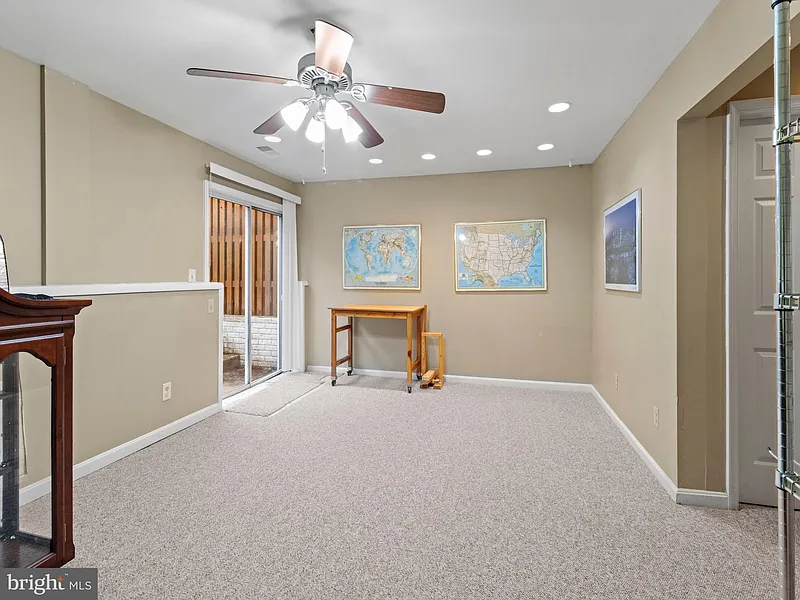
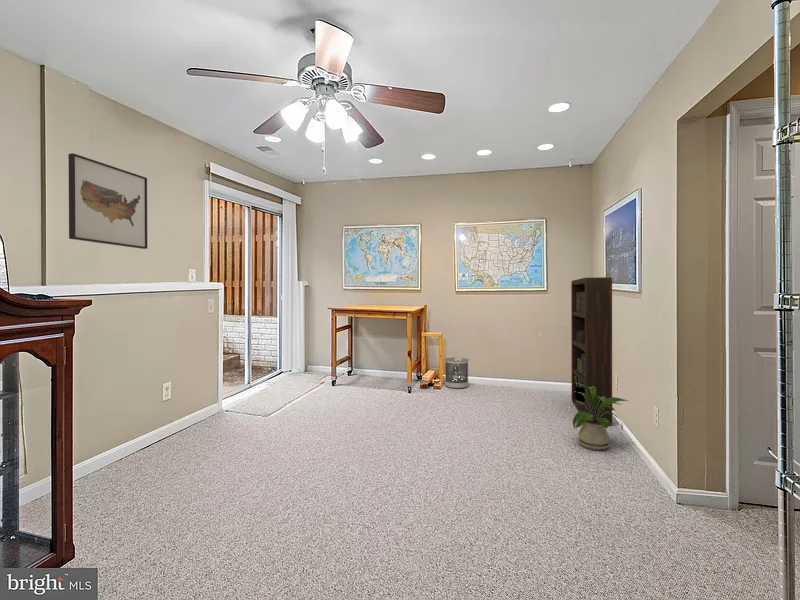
+ wastebasket [444,357,469,389]
+ house plant [571,383,629,451]
+ bookcase [570,276,613,425]
+ wall art [67,152,148,250]
